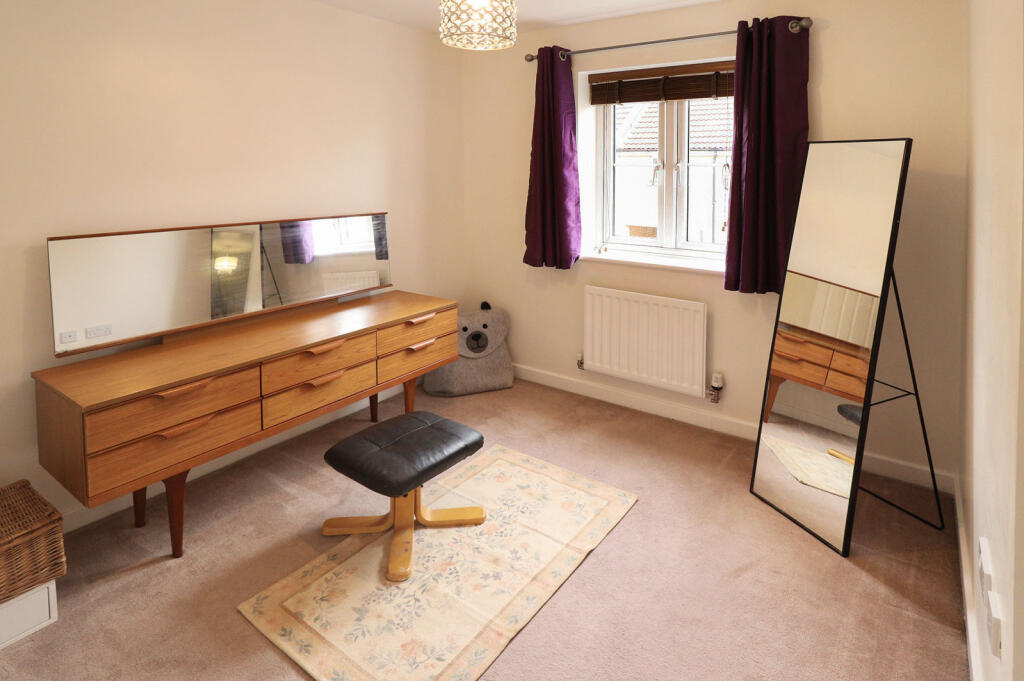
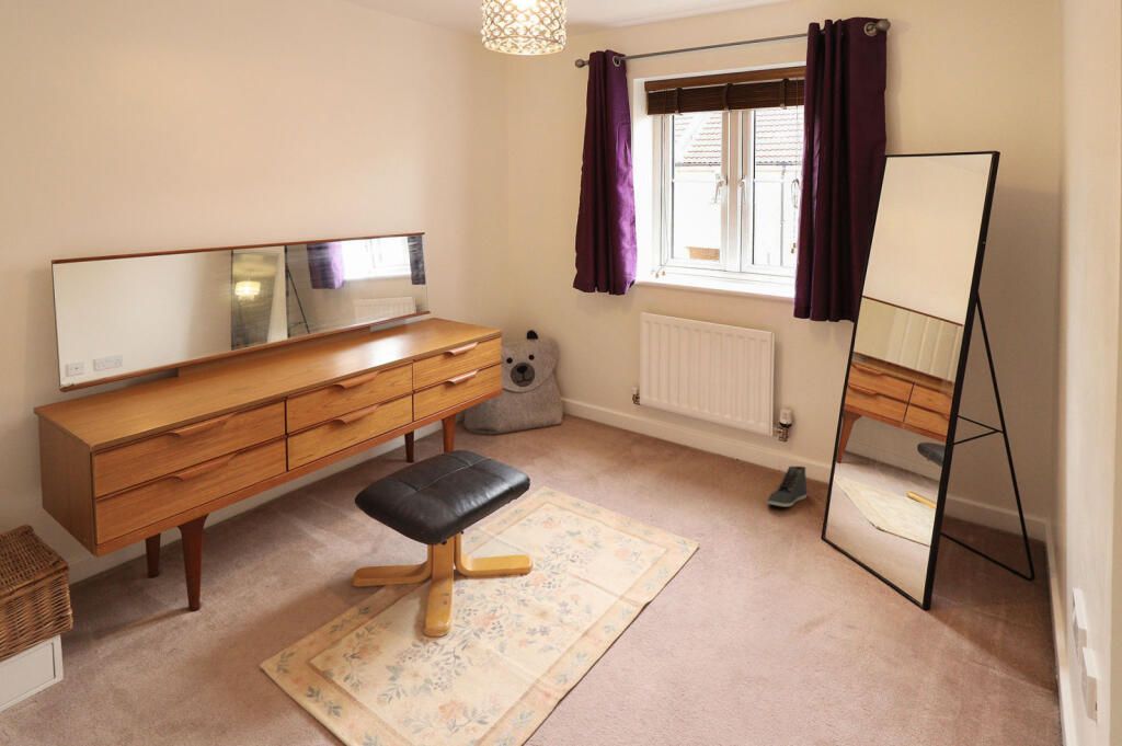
+ sneaker [766,466,808,508]
